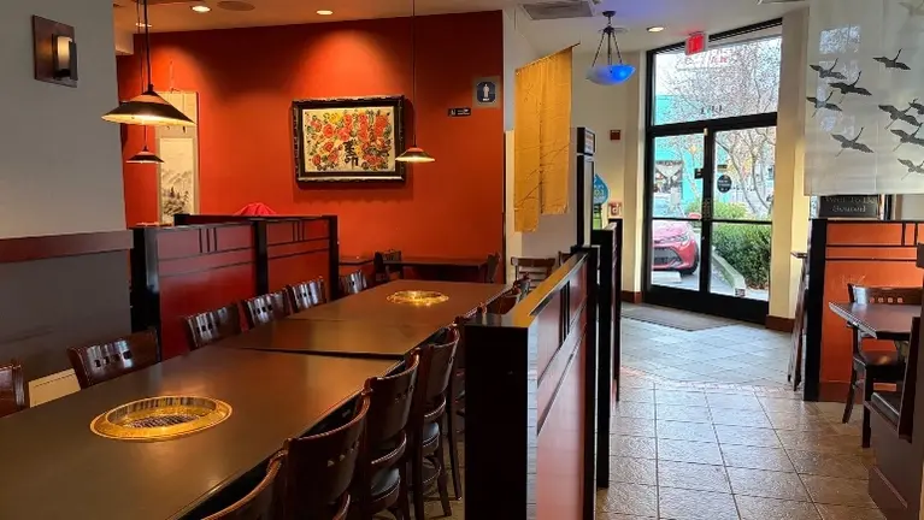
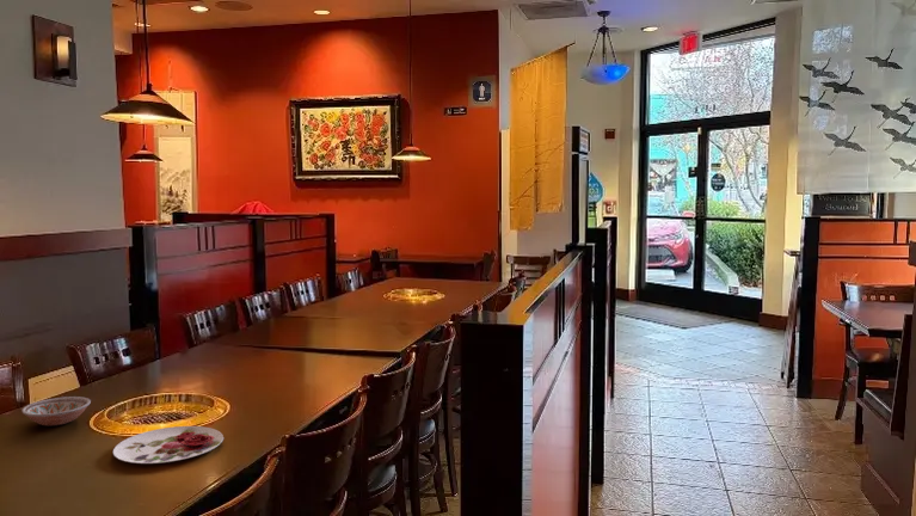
+ plate [112,425,225,465]
+ bowl [20,395,92,426]
